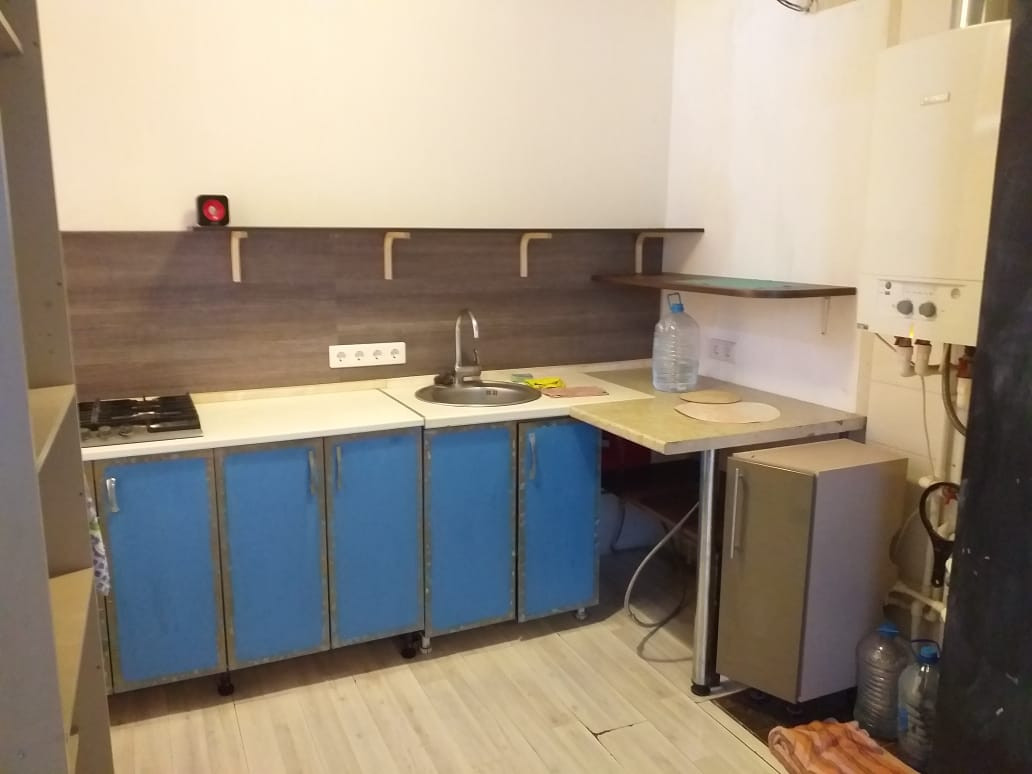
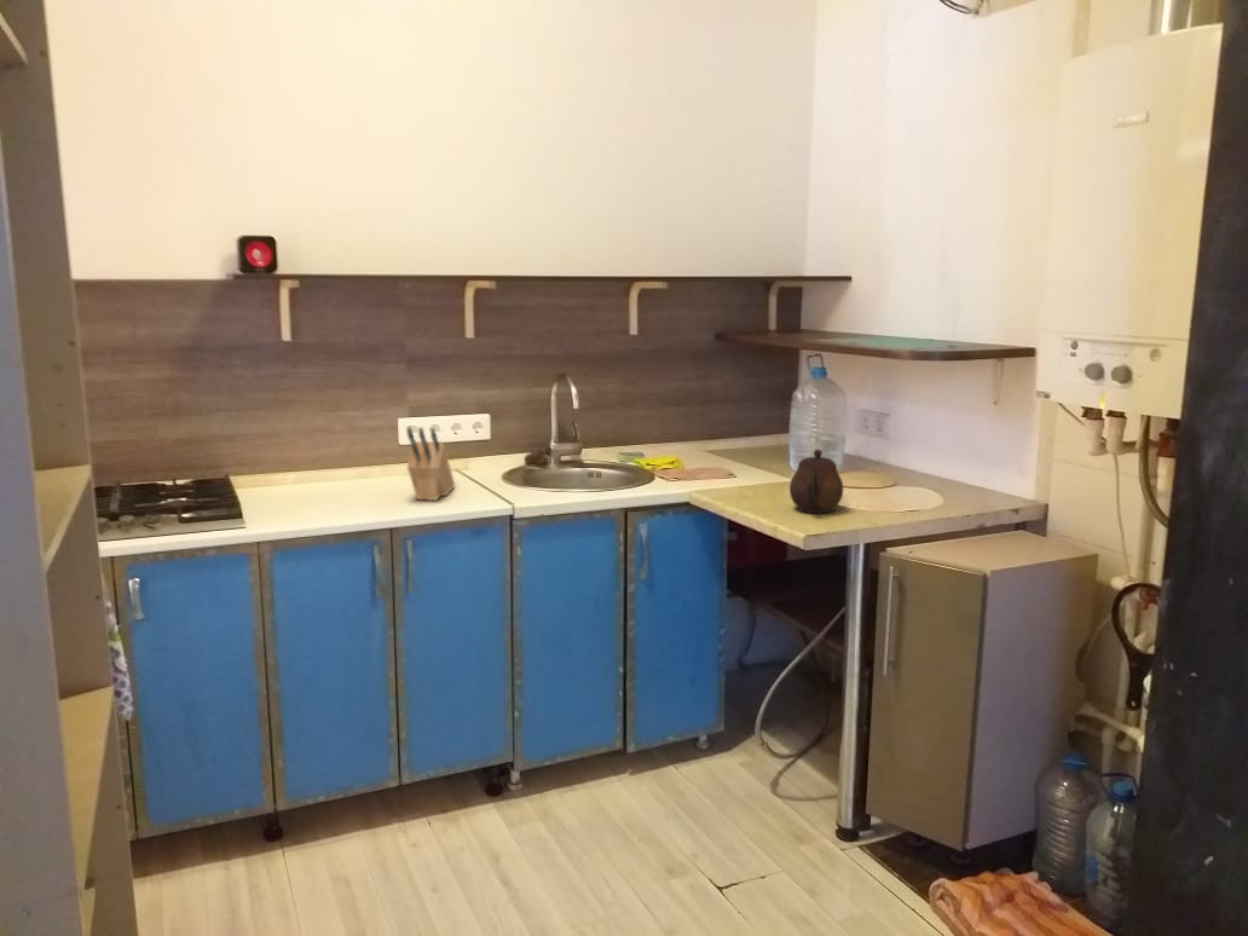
+ teapot [788,449,844,514]
+ knife block [406,424,456,502]
